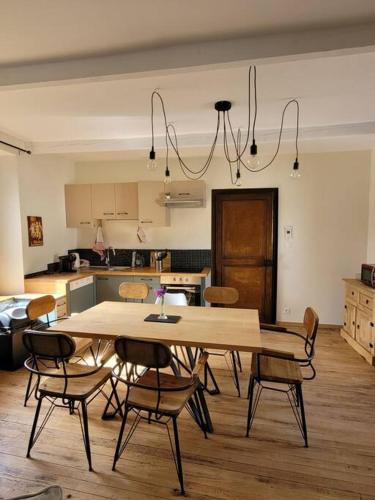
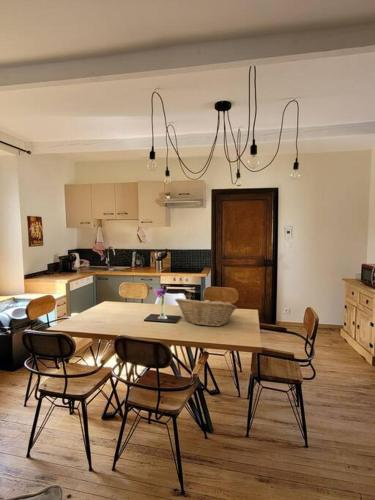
+ fruit basket [174,296,238,327]
